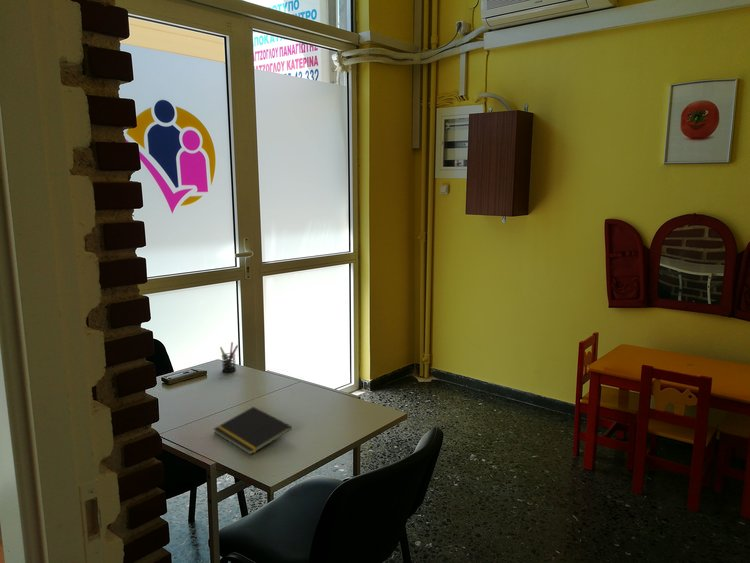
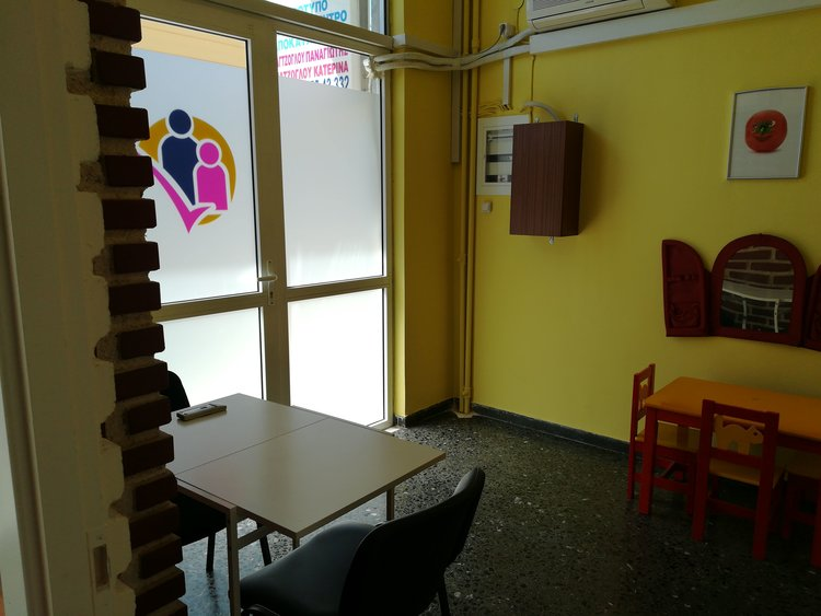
- notepad [213,406,293,456]
- pen holder [219,341,239,373]
